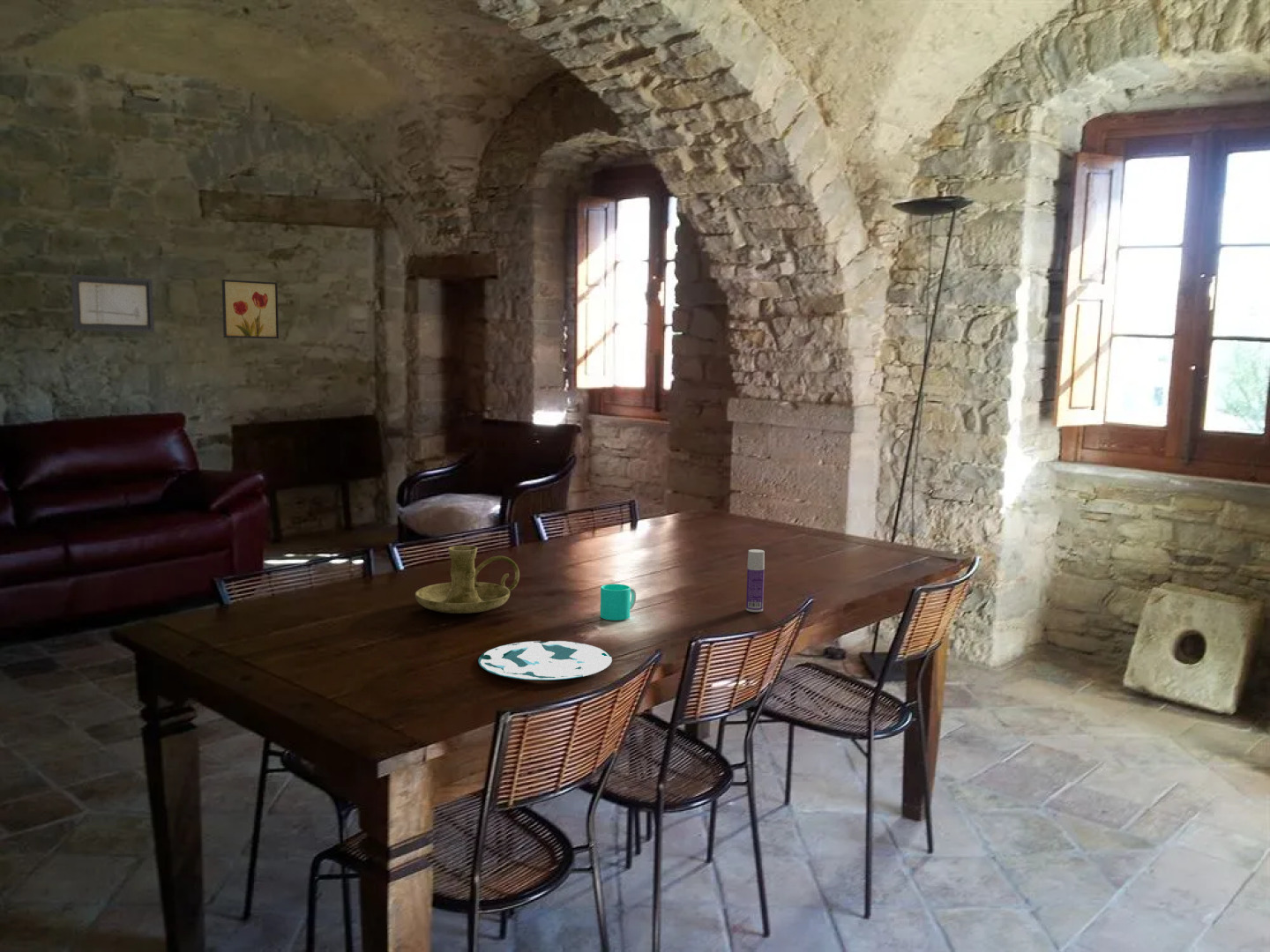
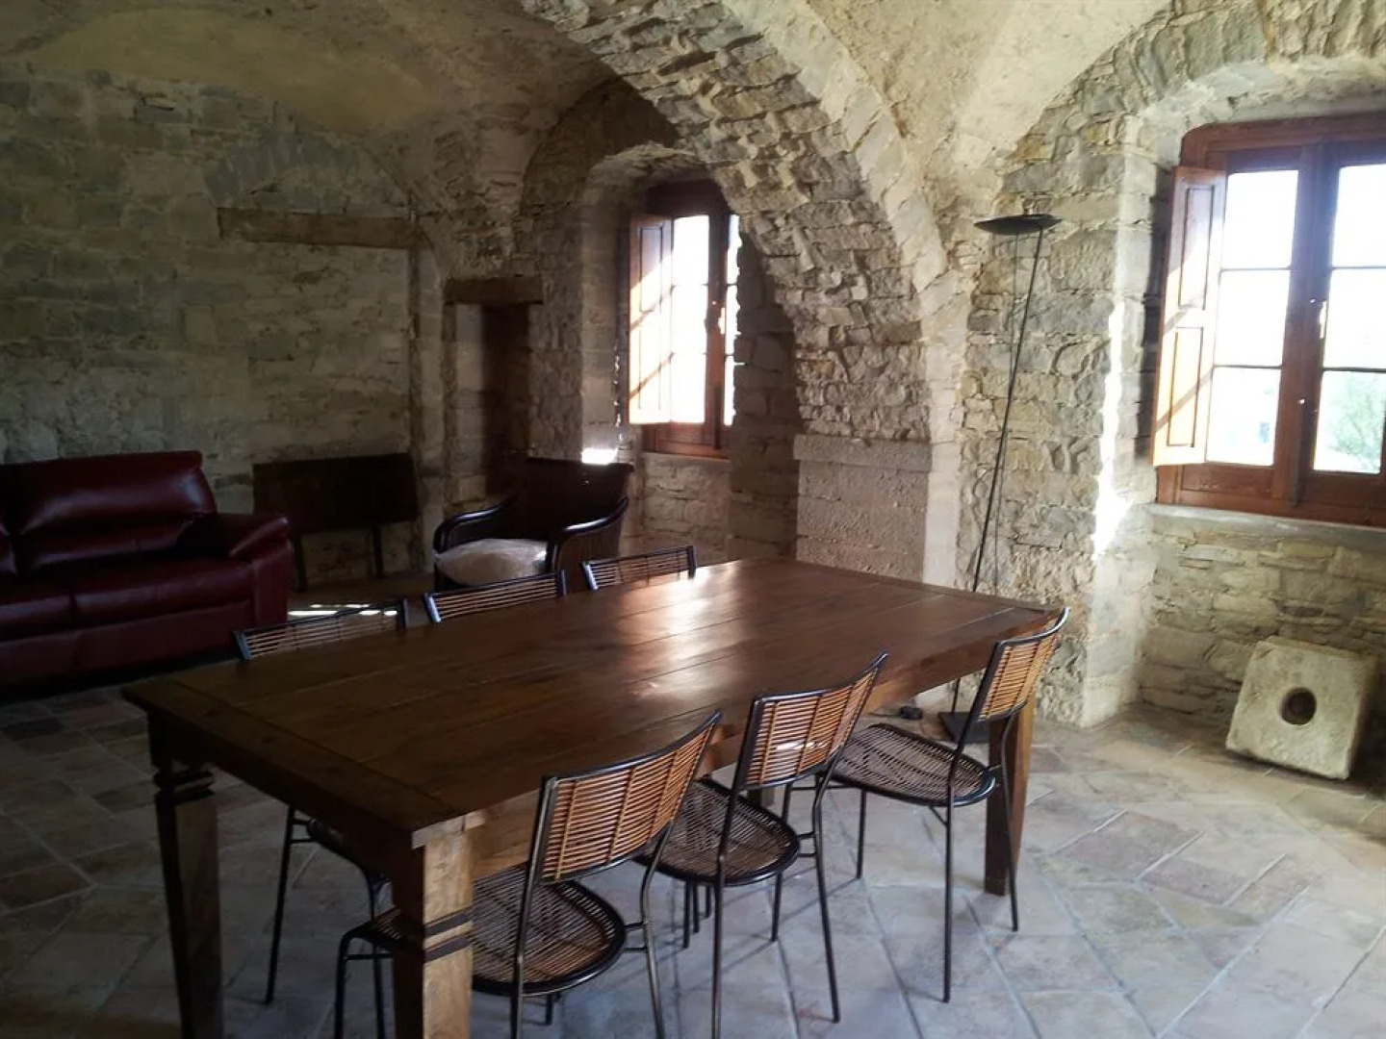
- bottle [745,548,766,613]
- cup [600,584,637,621]
- plate [477,640,613,681]
- candle holder [415,545,520,614]
- wall art [221,279,280,339]
- wall art [71,273,155,333]
